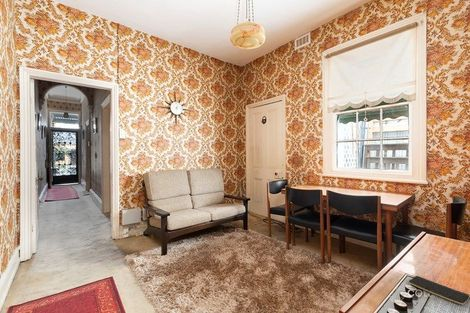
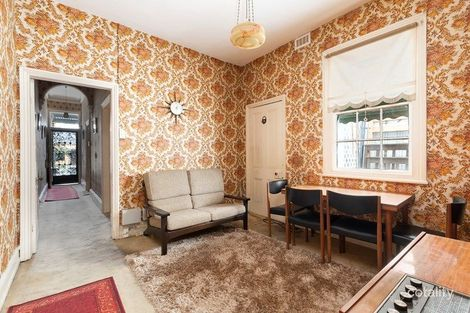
- smartphone [408,275,470,306]
